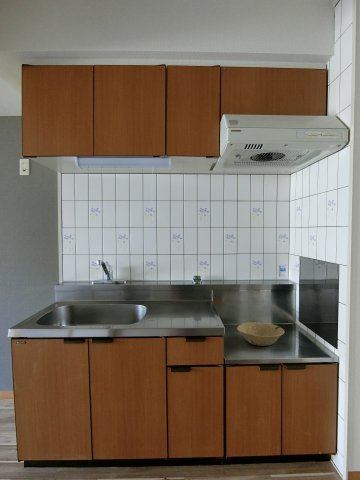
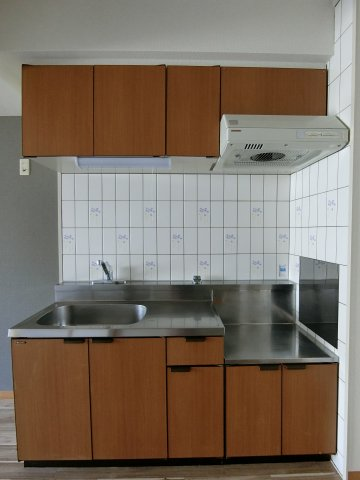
- bowl [236,321,285,347]
